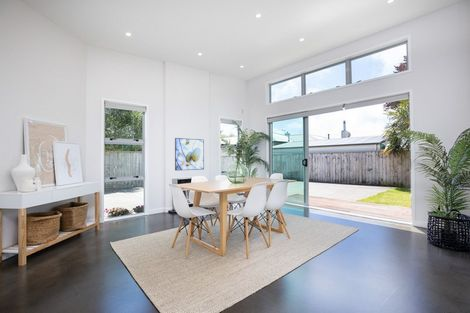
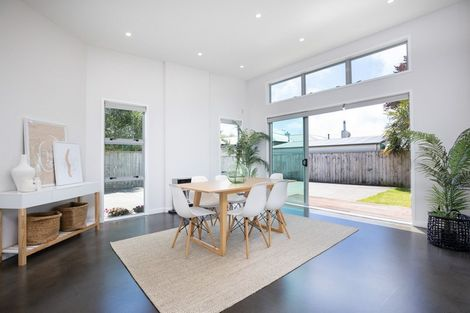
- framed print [174,137,205,172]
